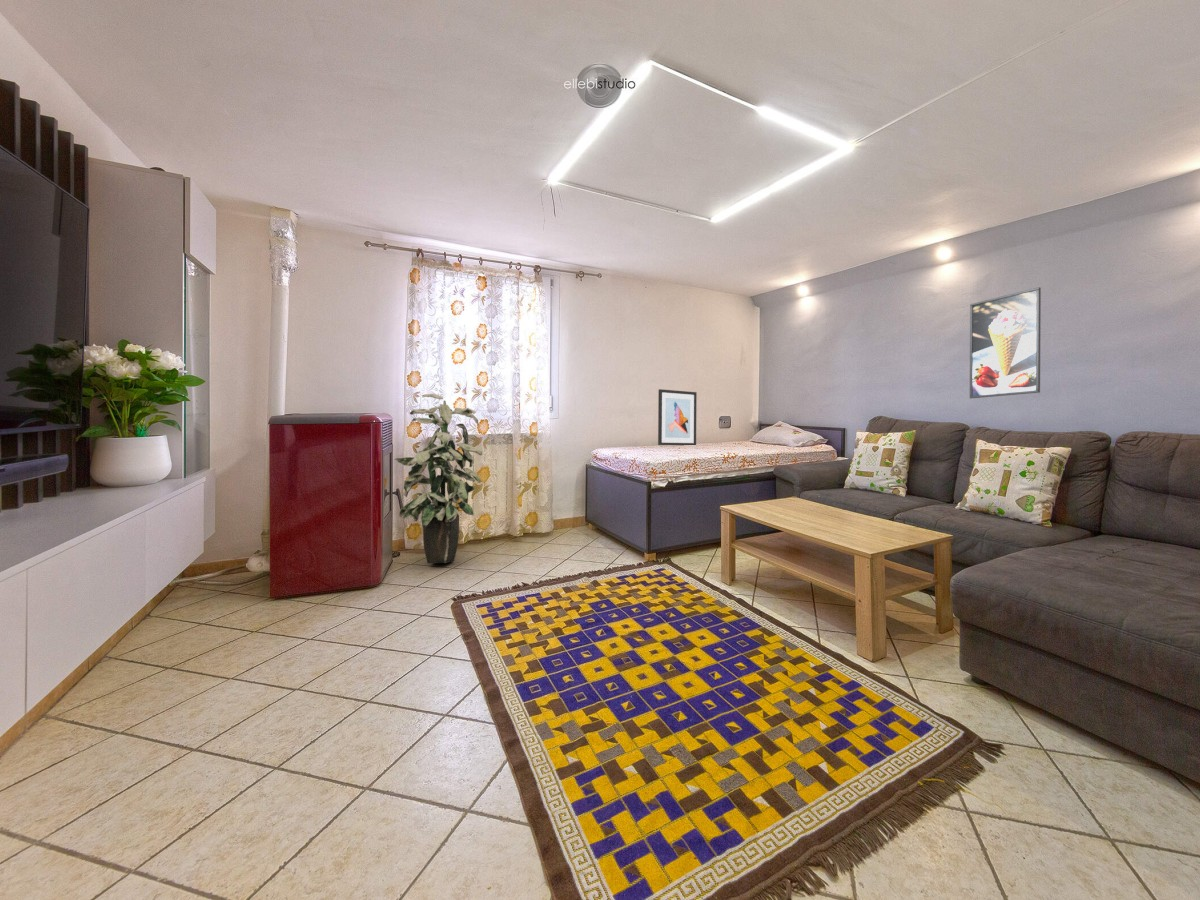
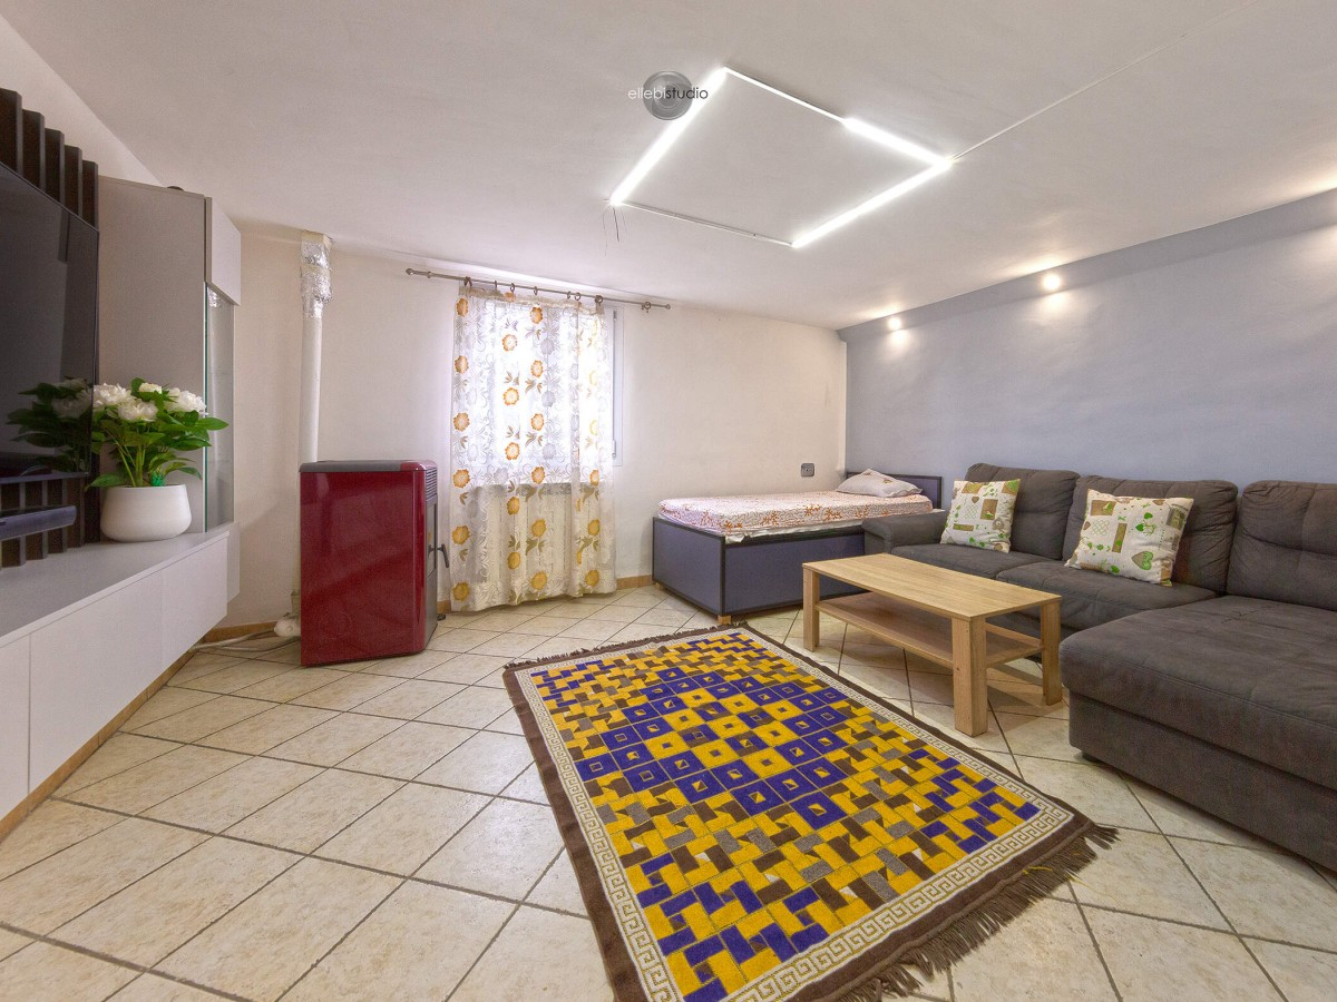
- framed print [969,286,1042,399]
- indoor plant [394,393,483,564]
- wall art [657,388,698,446]
